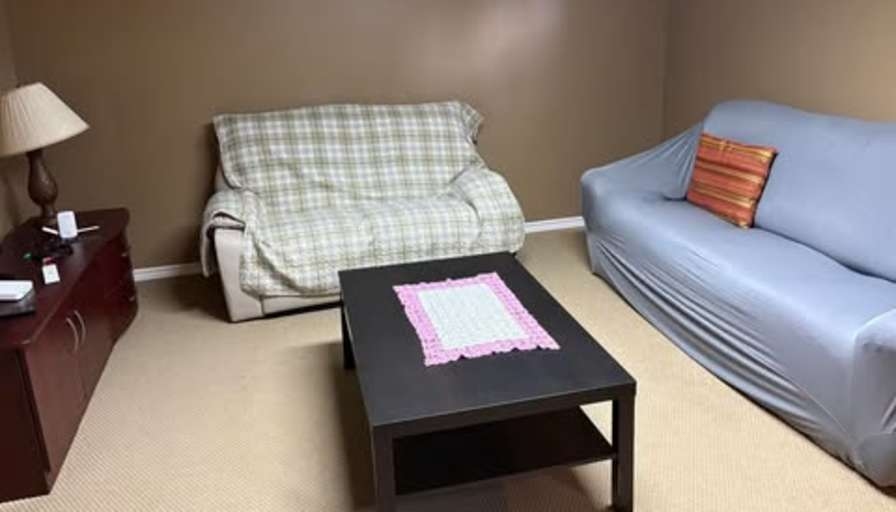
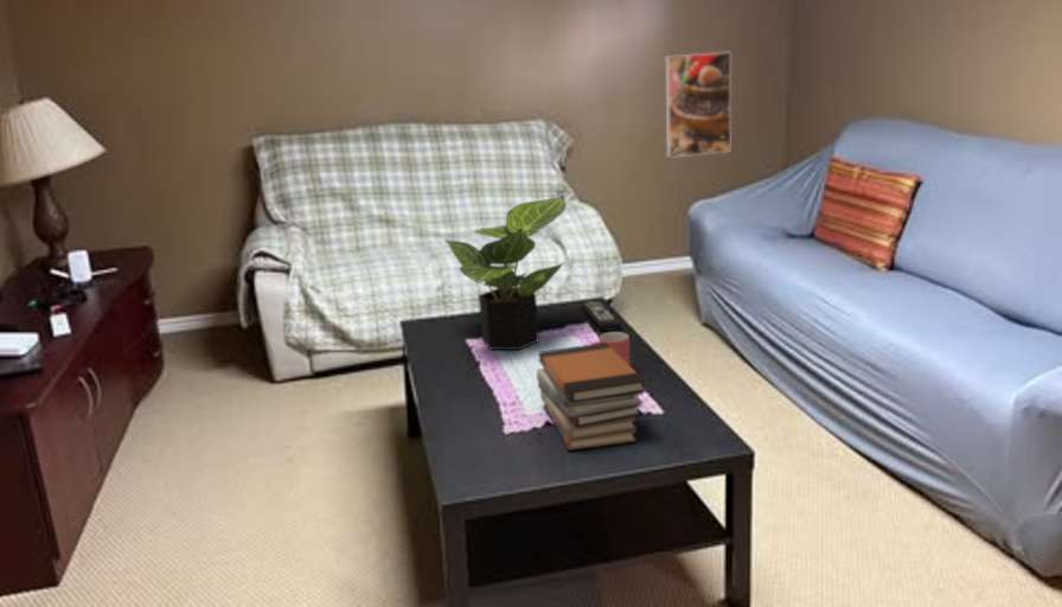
+ book stack [536,343,647,452]
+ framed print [664,51,732,159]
+ remote control [580,300,622,332]
+ potted plant [443,194,568,351]
+ mug [589,331,631,366]
